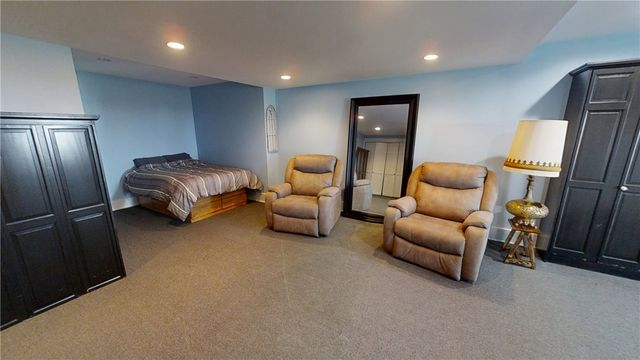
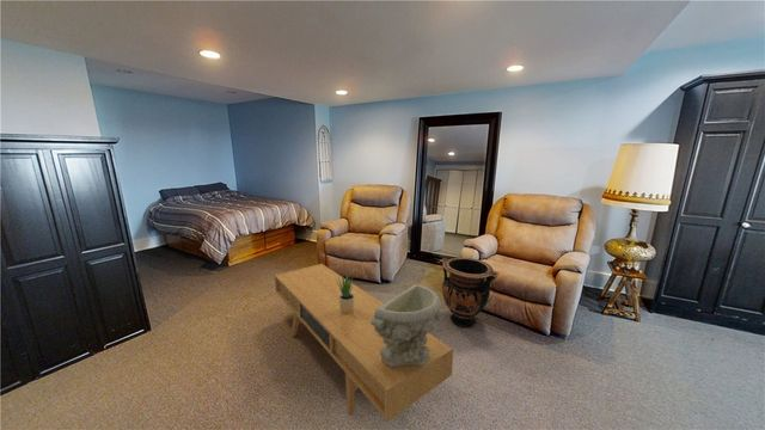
+ vase [439,257,501,328]
+ potted plant [336,268,355,314]
+ tv console [274,263,454,423]
+ decorative bowl [371,283,442,367]
